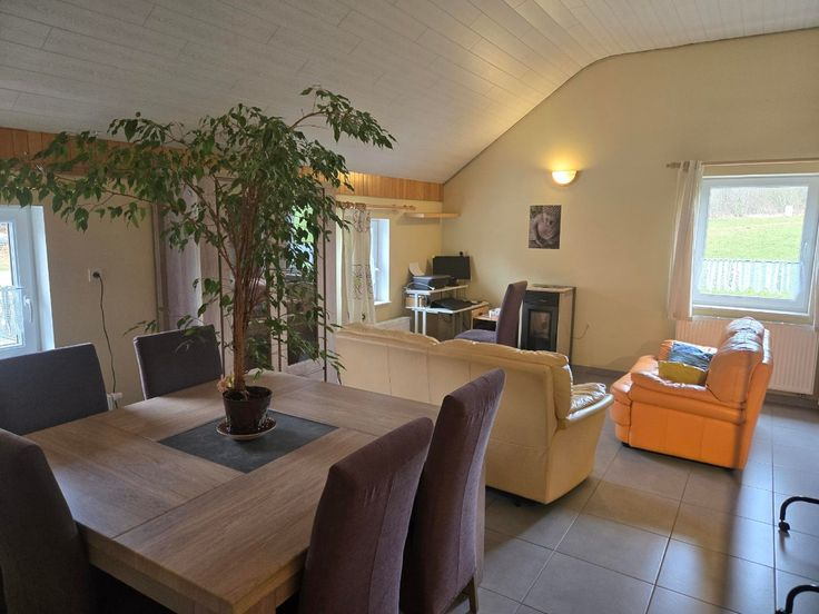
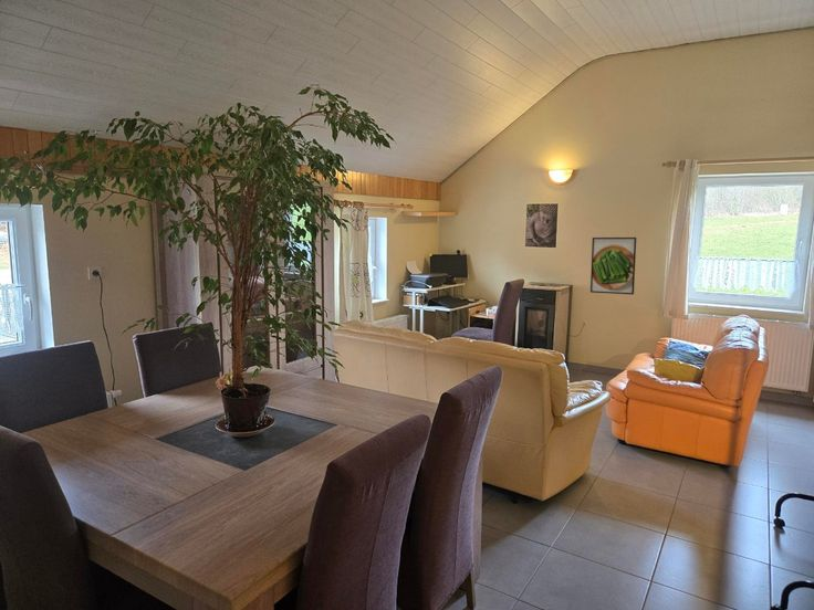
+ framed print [589,236,637,296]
